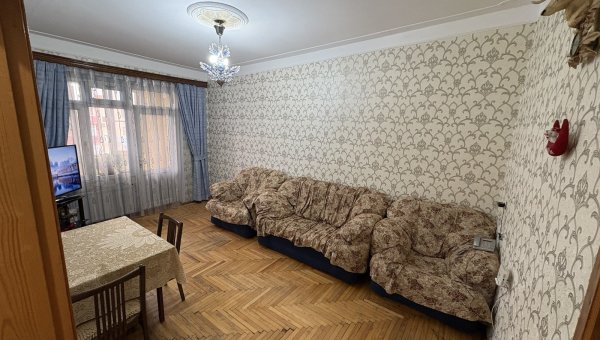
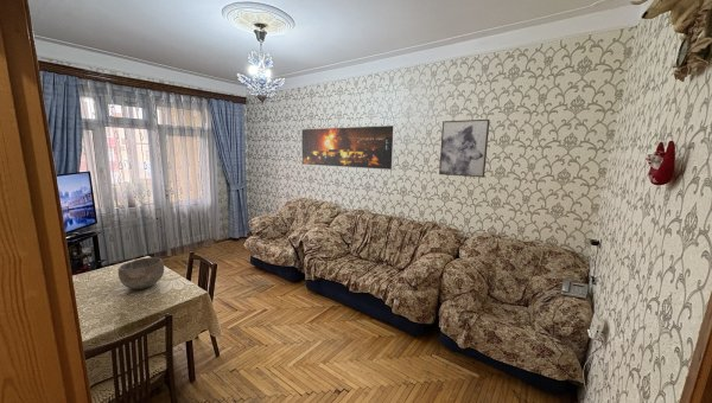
+ bowl [116,256,165,290]
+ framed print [300,124,396,171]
+ wall art [438,119,491,179]
